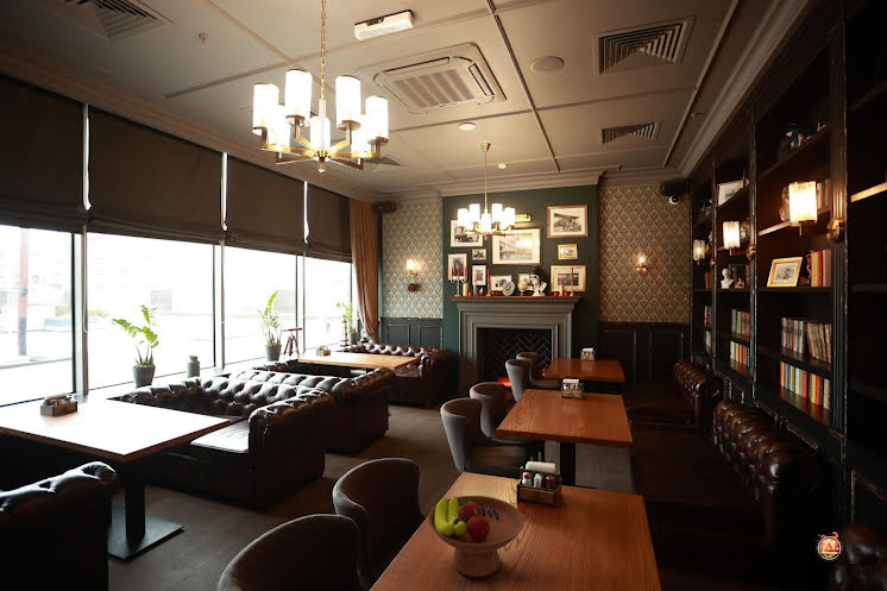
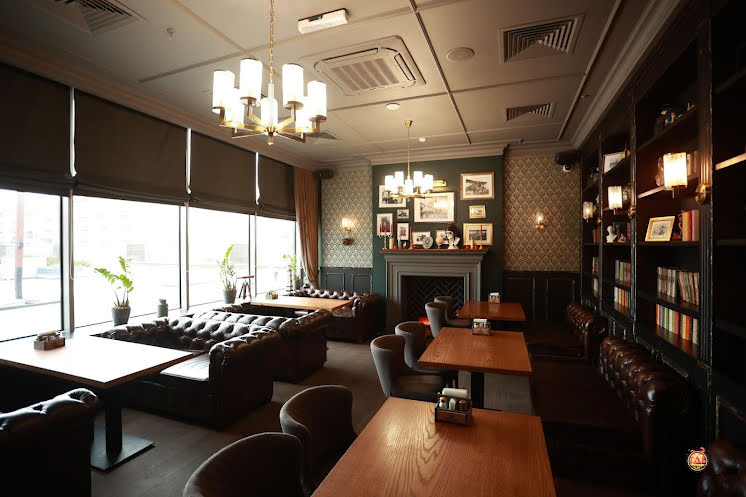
- fruit bowl [427,495,526,578]
